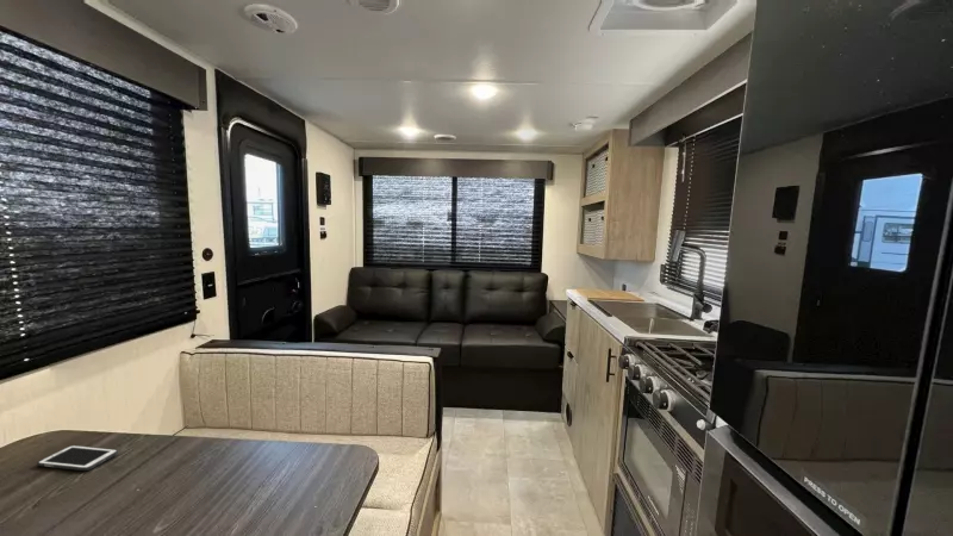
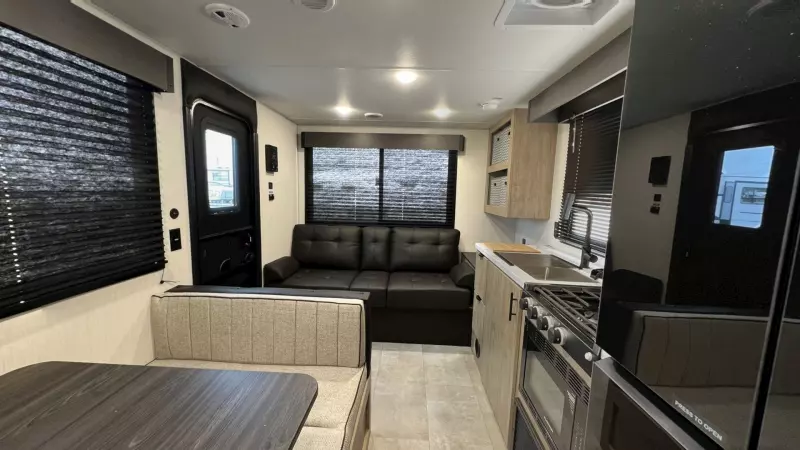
- cell phone [36,444,119,472]
